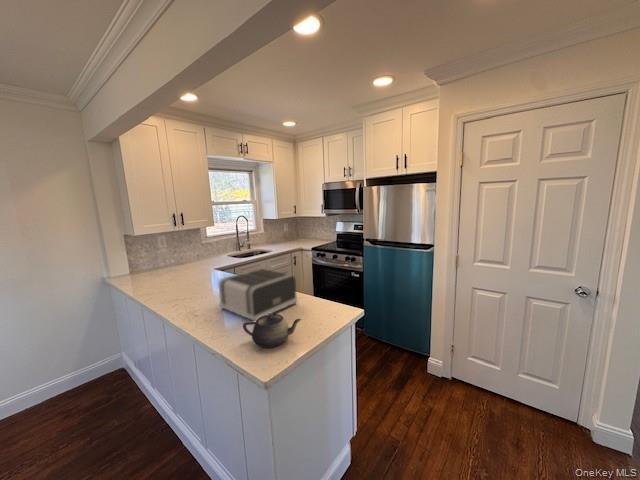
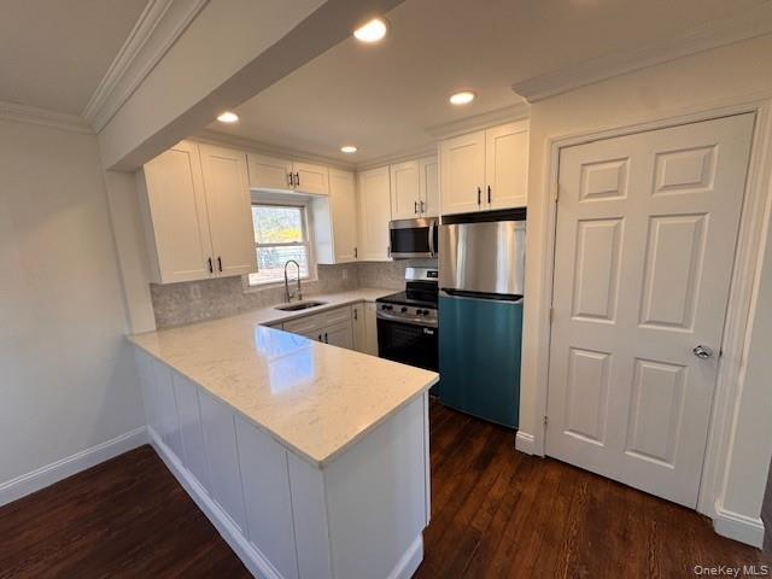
- teapot [242,313,303,349]
- toaster [218,268,299,322]
